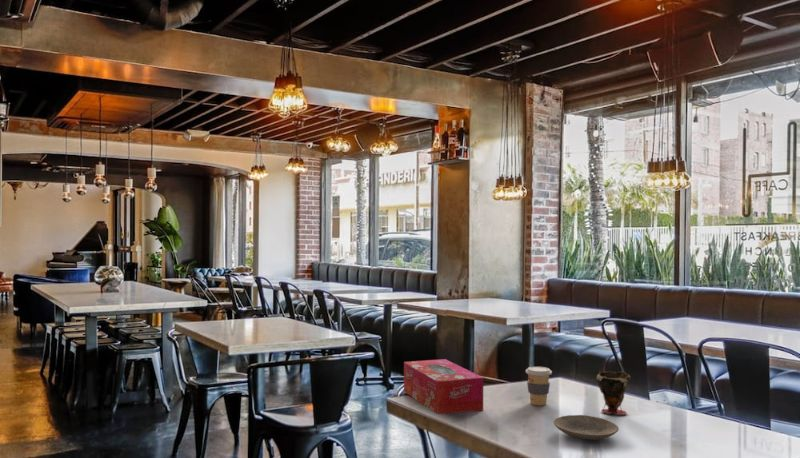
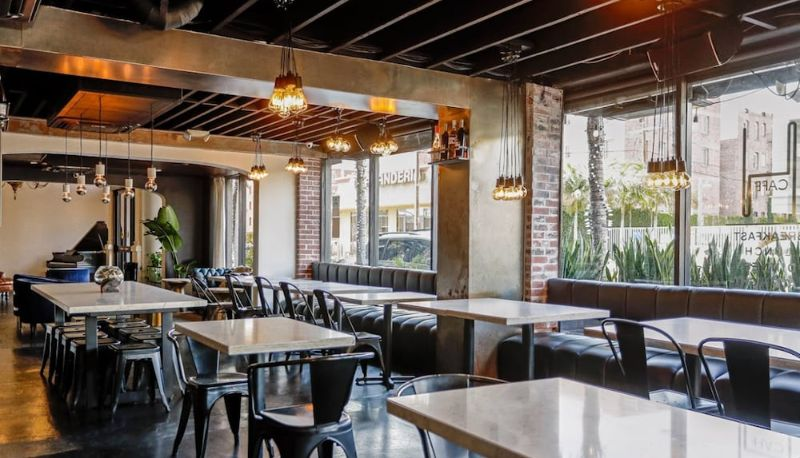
- tissue box [403,358,484,415]
- plate [553,414,620,441]
- cup [596,370,632,416]
- coffee cup [525,366,553,406]
